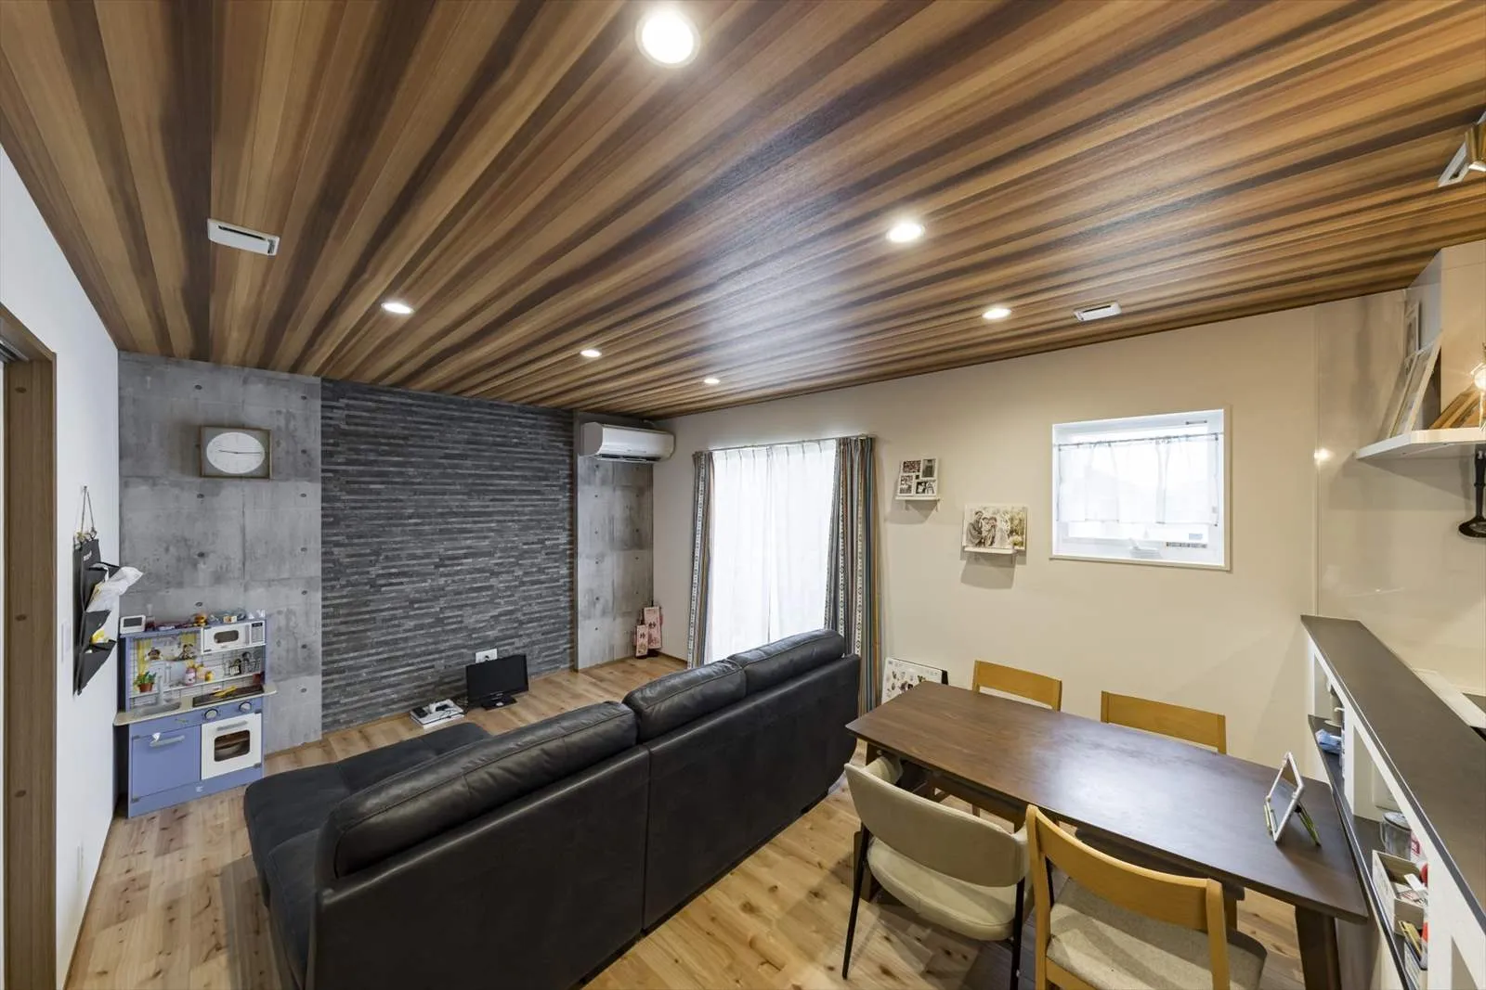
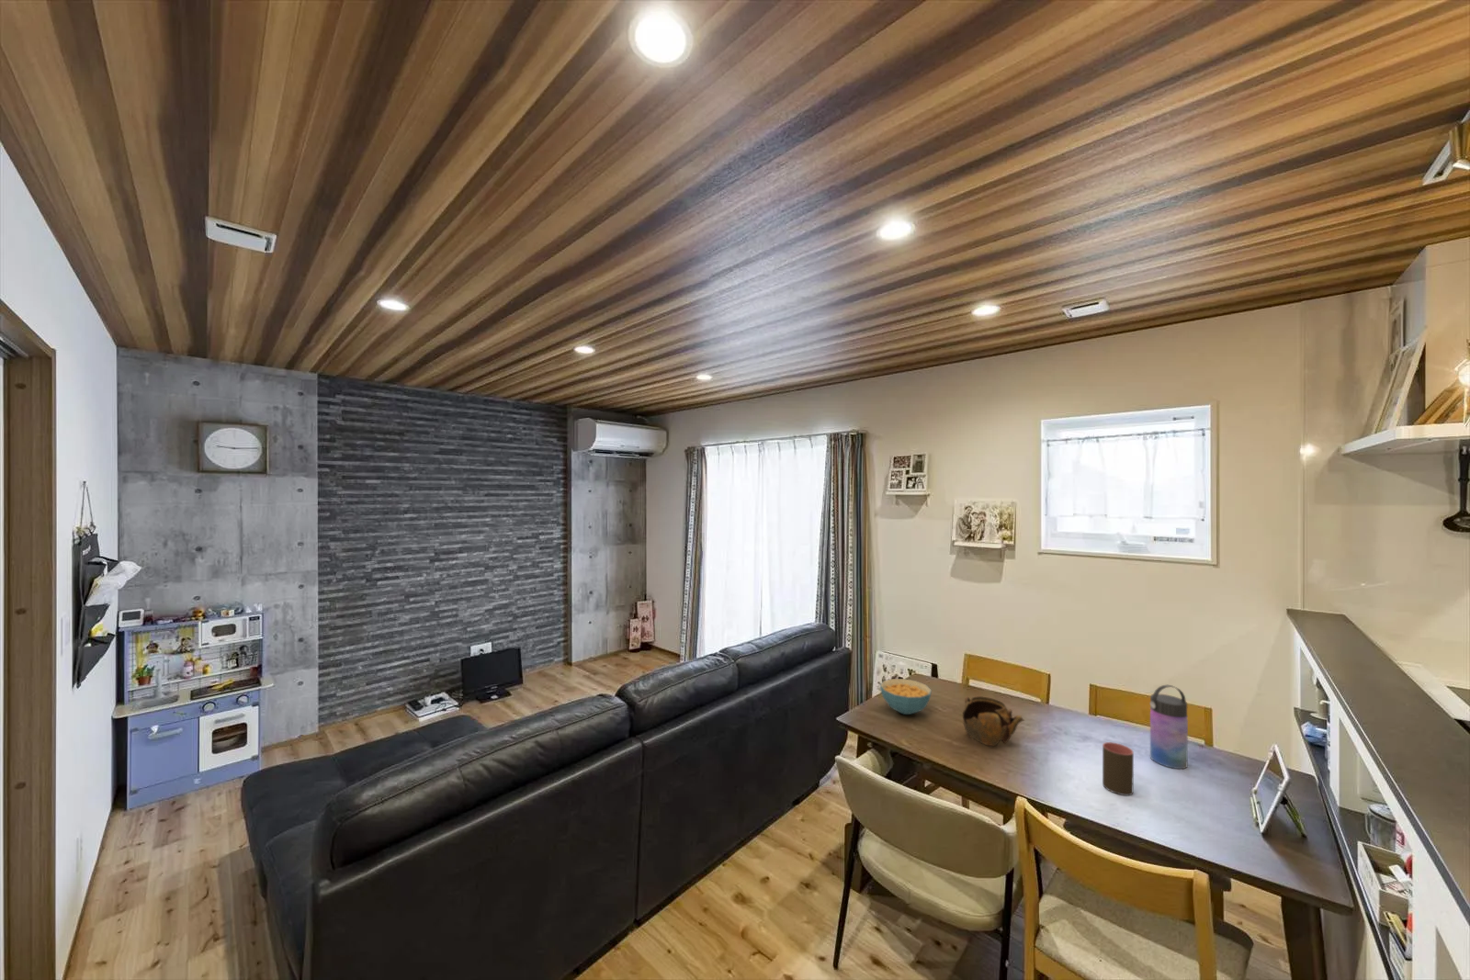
+ cereal bowl [879,678,933,715]
+ teapot [961,696,1026,747]
+ water bottle [1150,685,1189,770]
+ cup [1101,742,1134,796]
